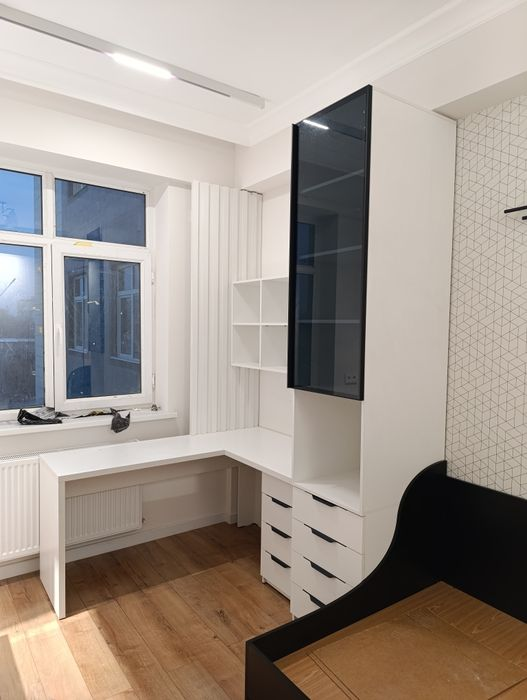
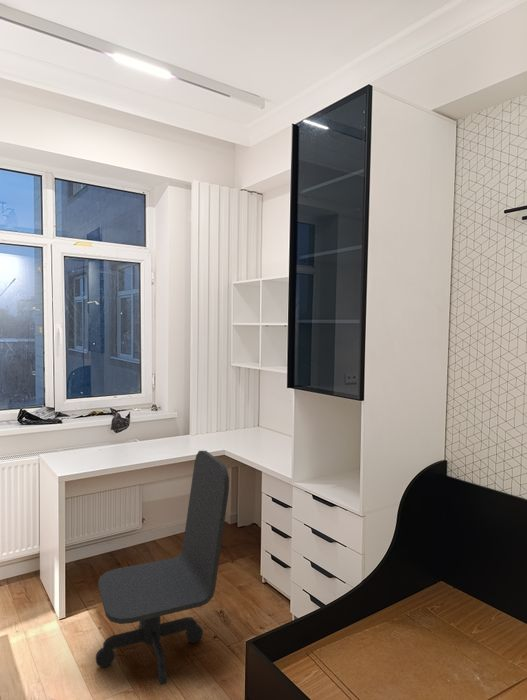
+ office chair [95,450,230,686]
